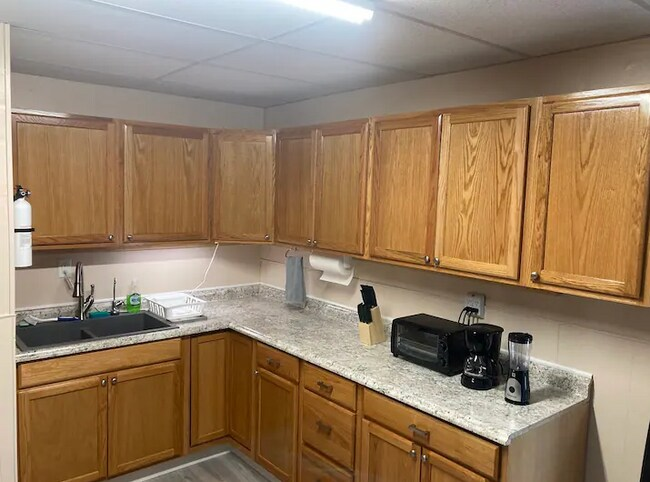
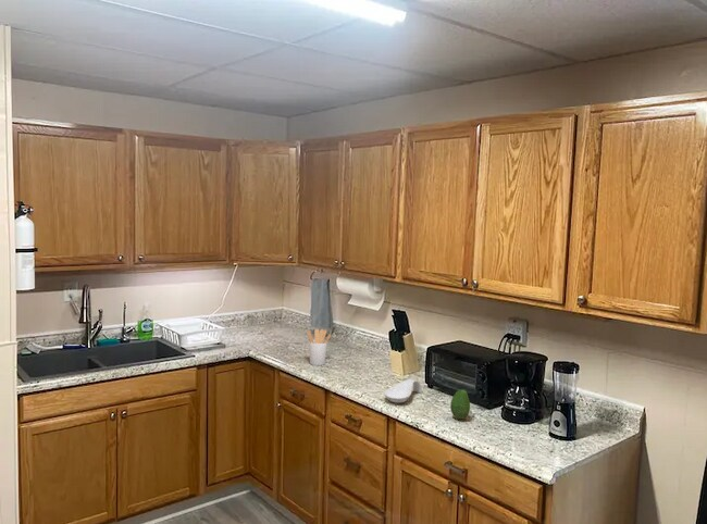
+ utensil holder [306,328,332,366]
+ fruit [449,389,471,420]
+ spoon rest [383,378,423,404]
